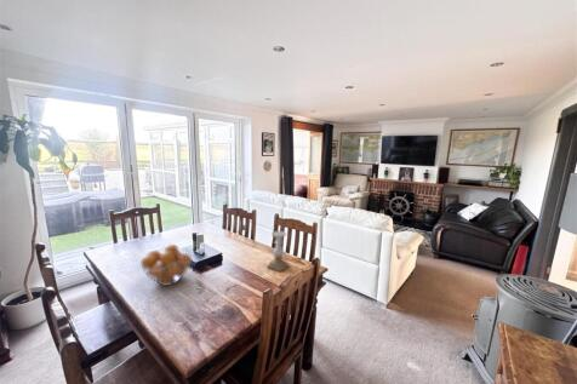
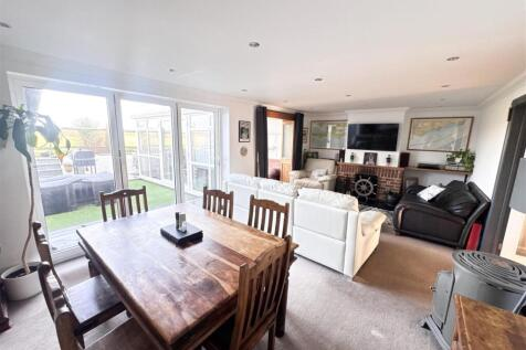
- fruit basket [138,243,194,287]
- candle holder [267,230,290,273]
